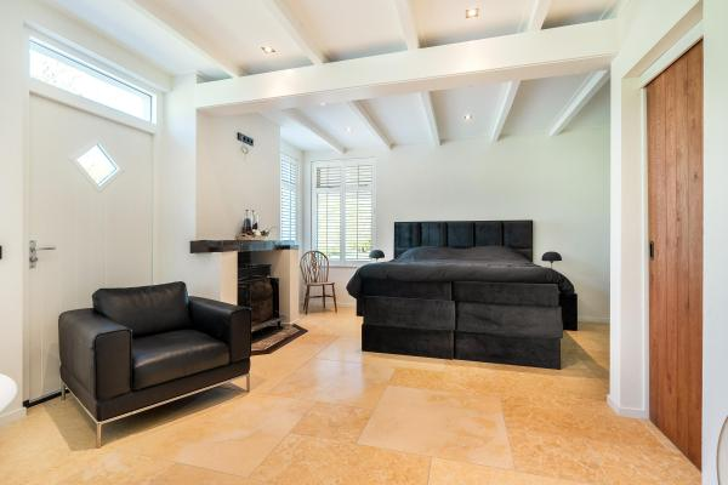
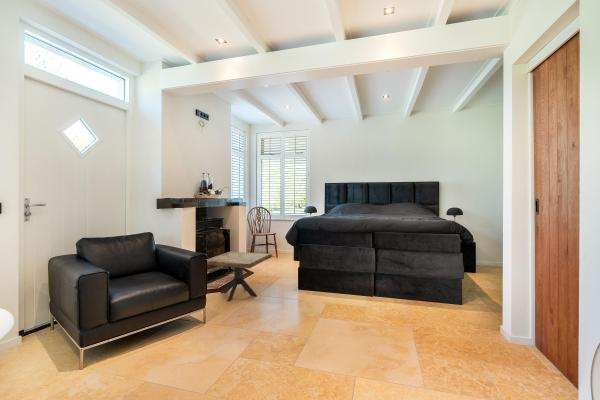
+ side table [206,251,273,302]
